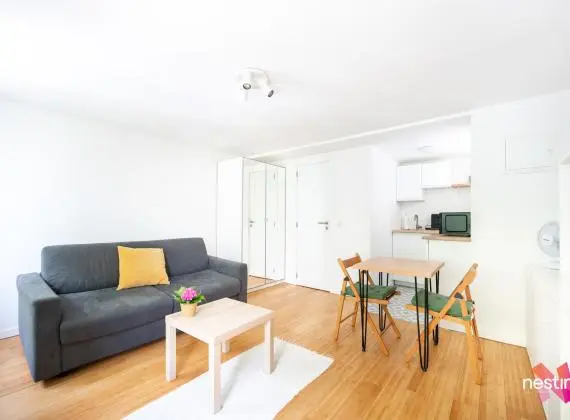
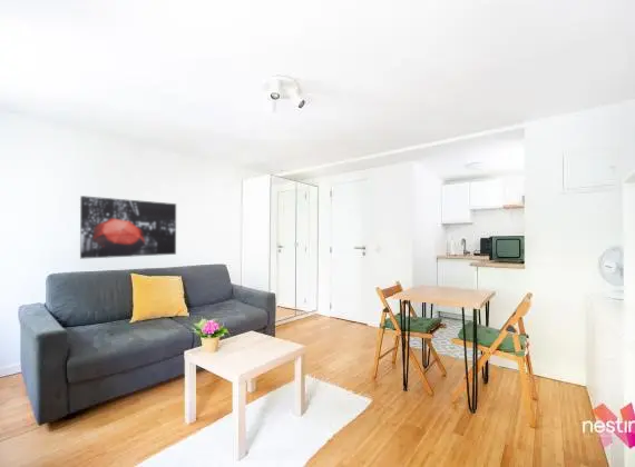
+ wall art [79,195,177,260]
